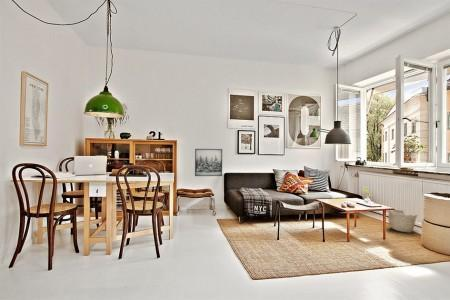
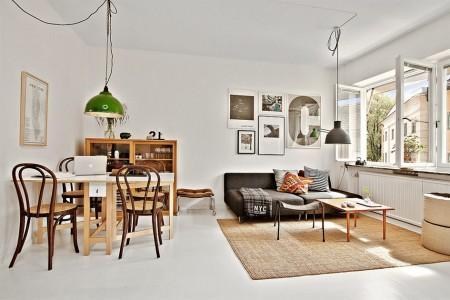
- wall art [194,148,223,177]
- basket [387,209,418,233]
